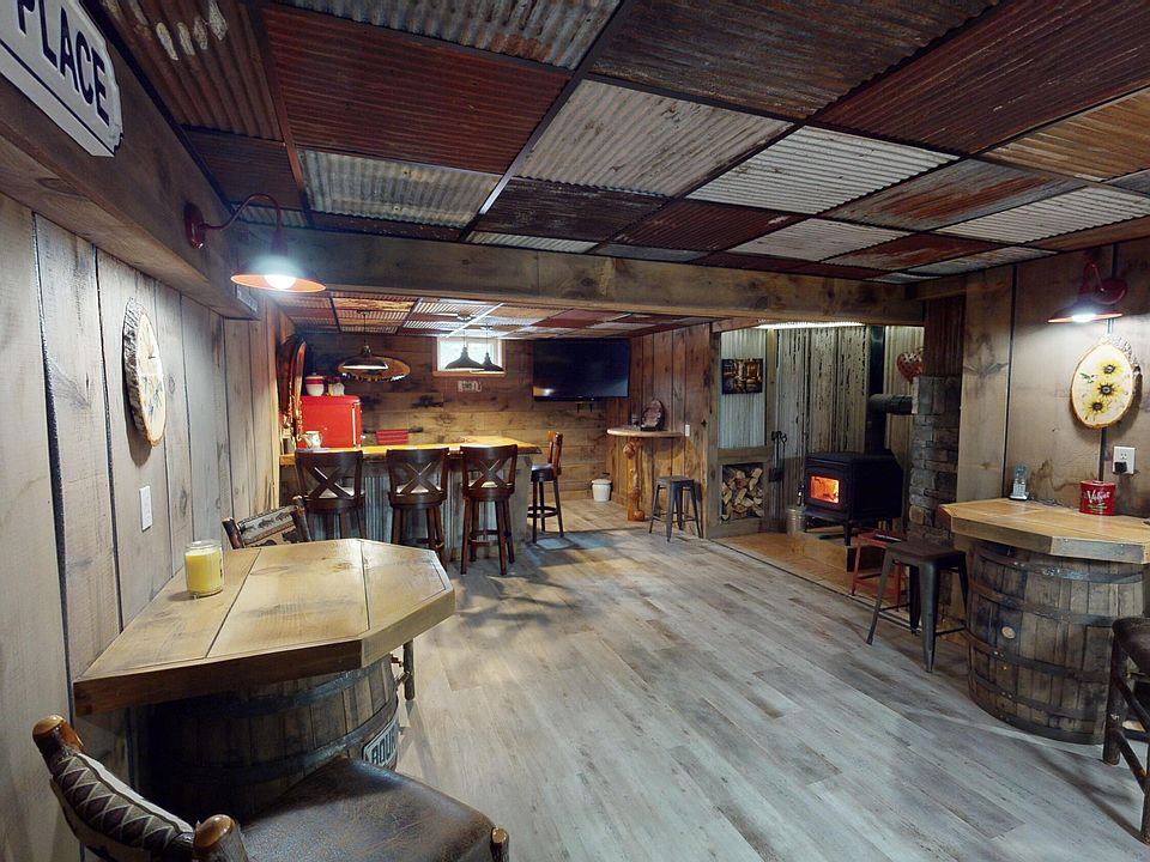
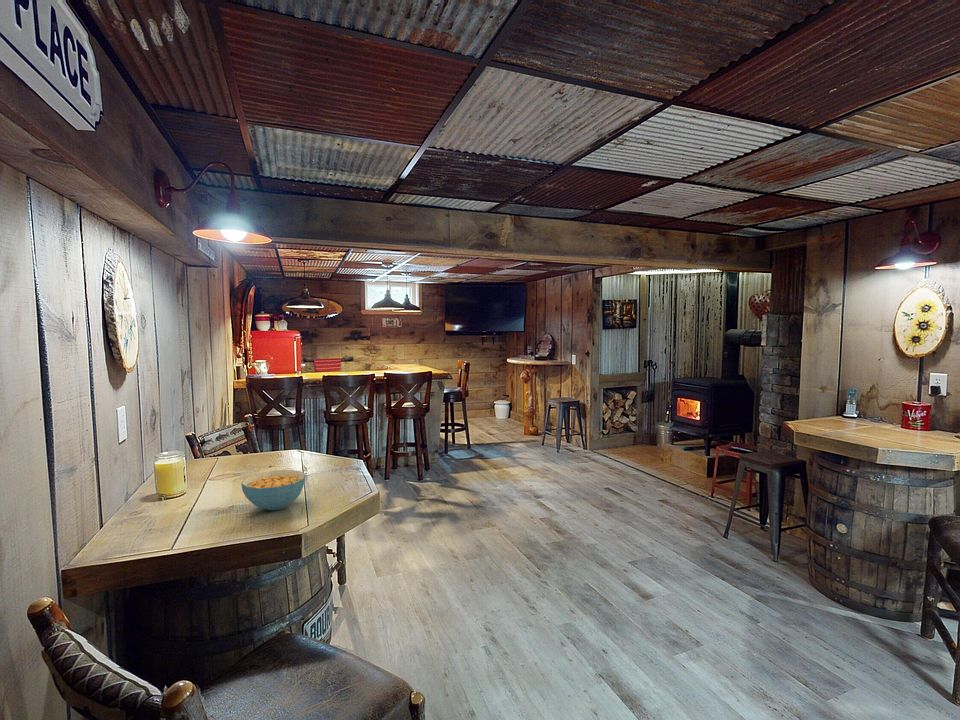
+ cereal bowl [240,469,307,511]
